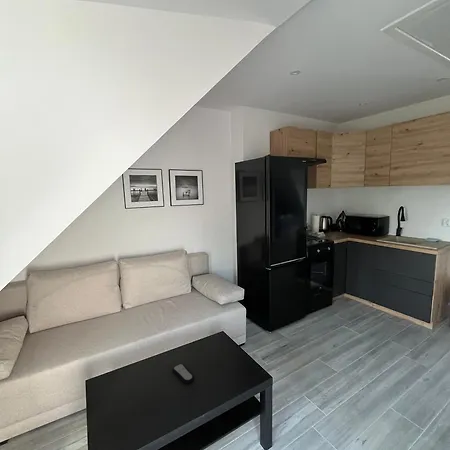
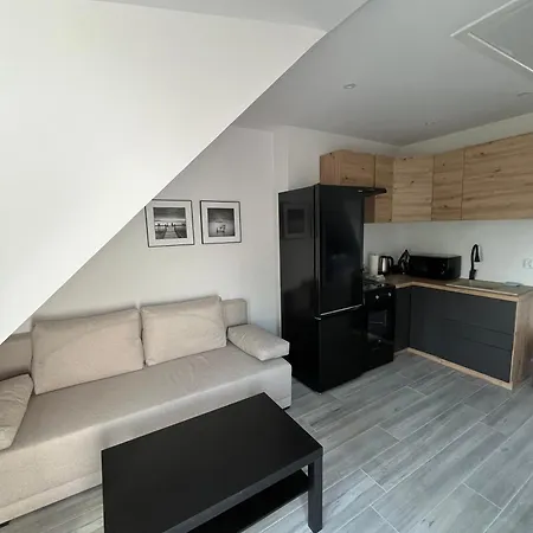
- remote control [171,363,195,384]
